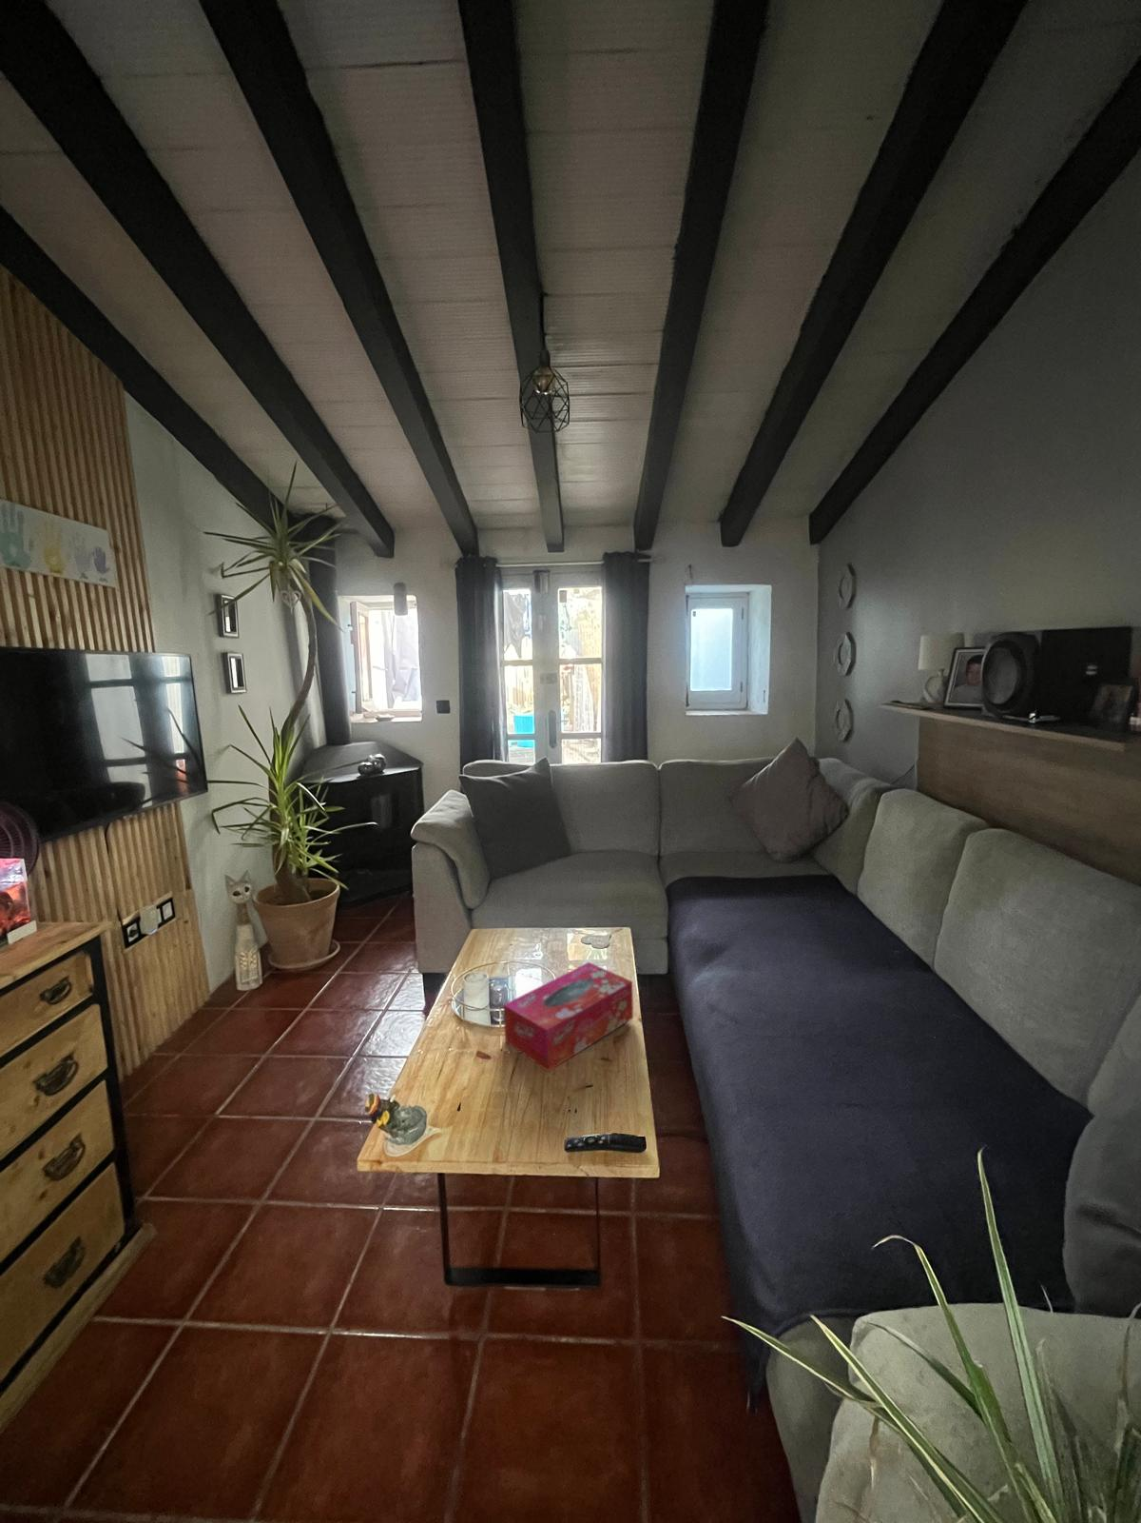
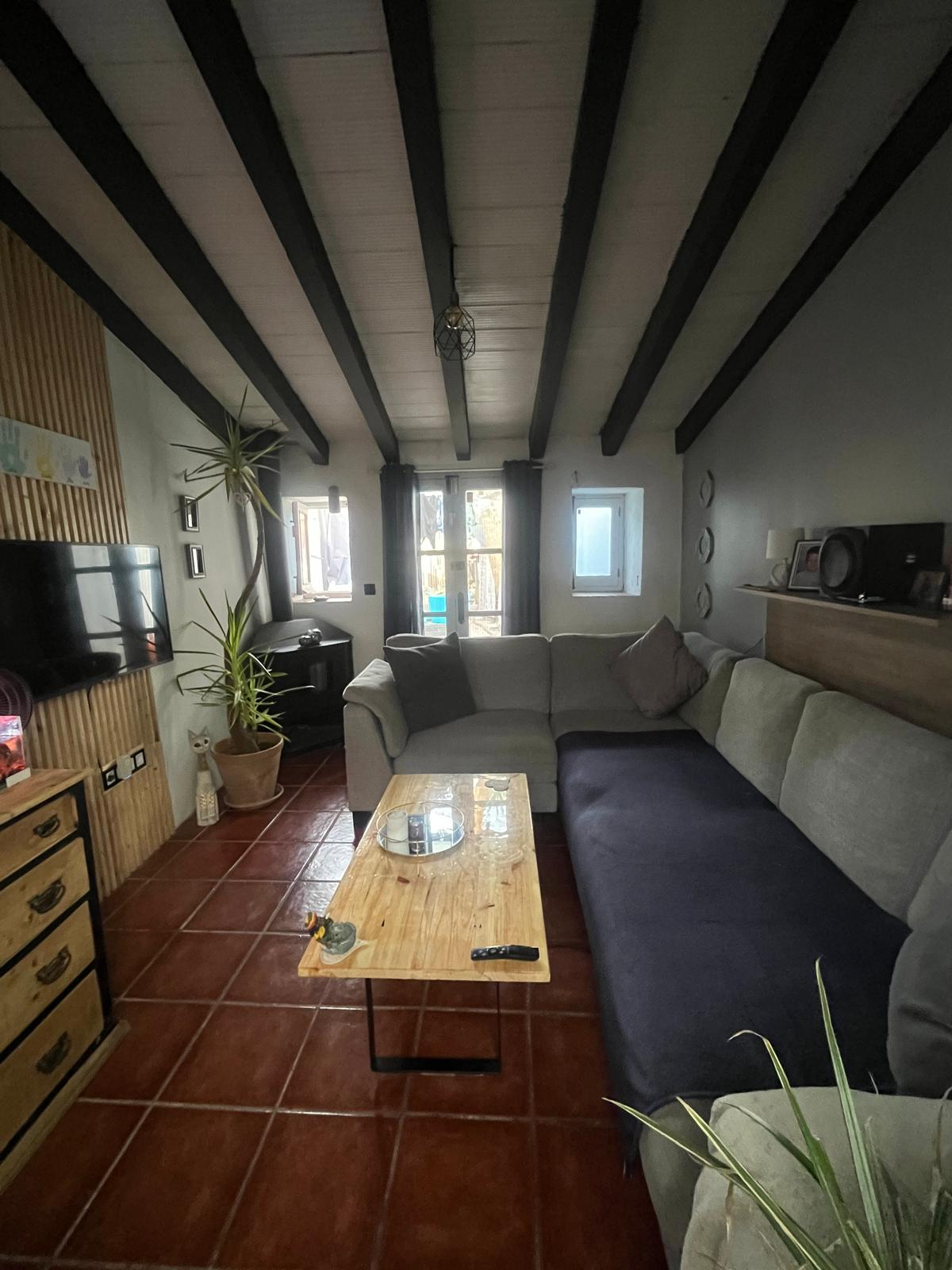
- tissue box [503,962,634,1073]
